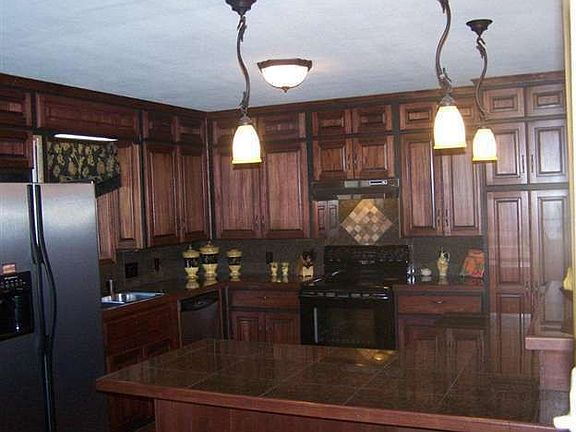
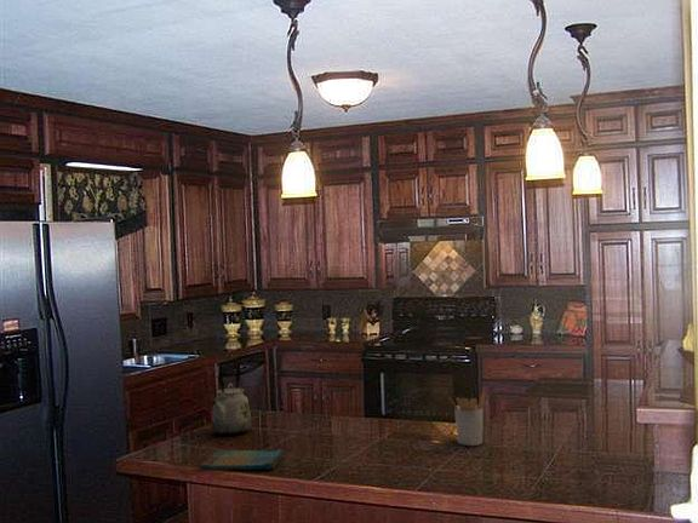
+ utensil holder [447,390,487,447]
+ kettle [211,363,253,436]
+ dish towel [199,448,285,471]
